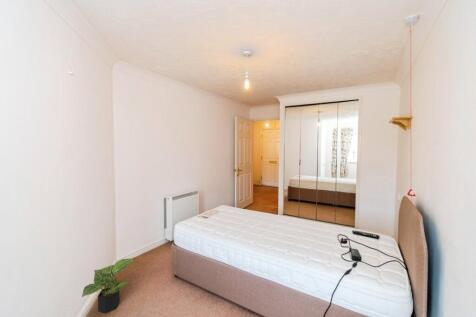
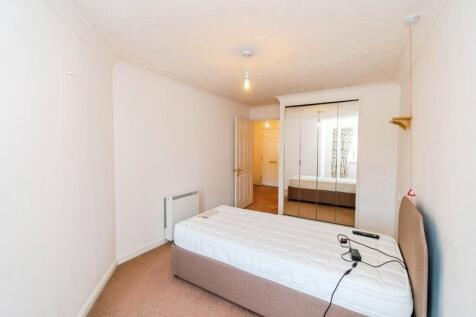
- potted plant [81,257,135,315]
